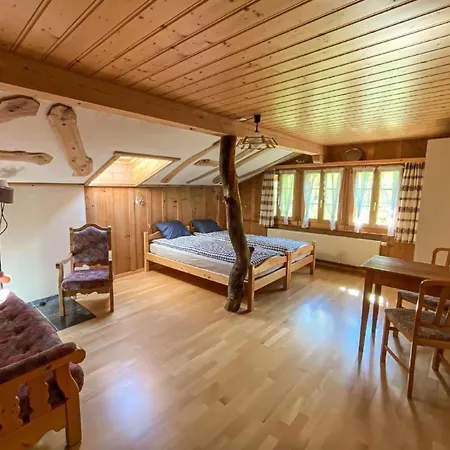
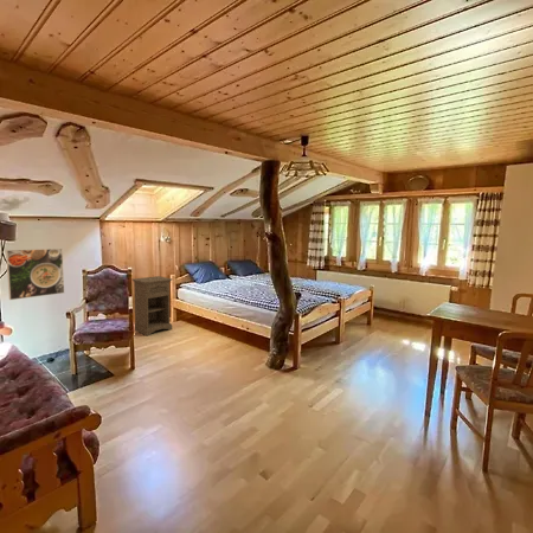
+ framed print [5,248,65,301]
+ nightstand [131,275,173,336]
